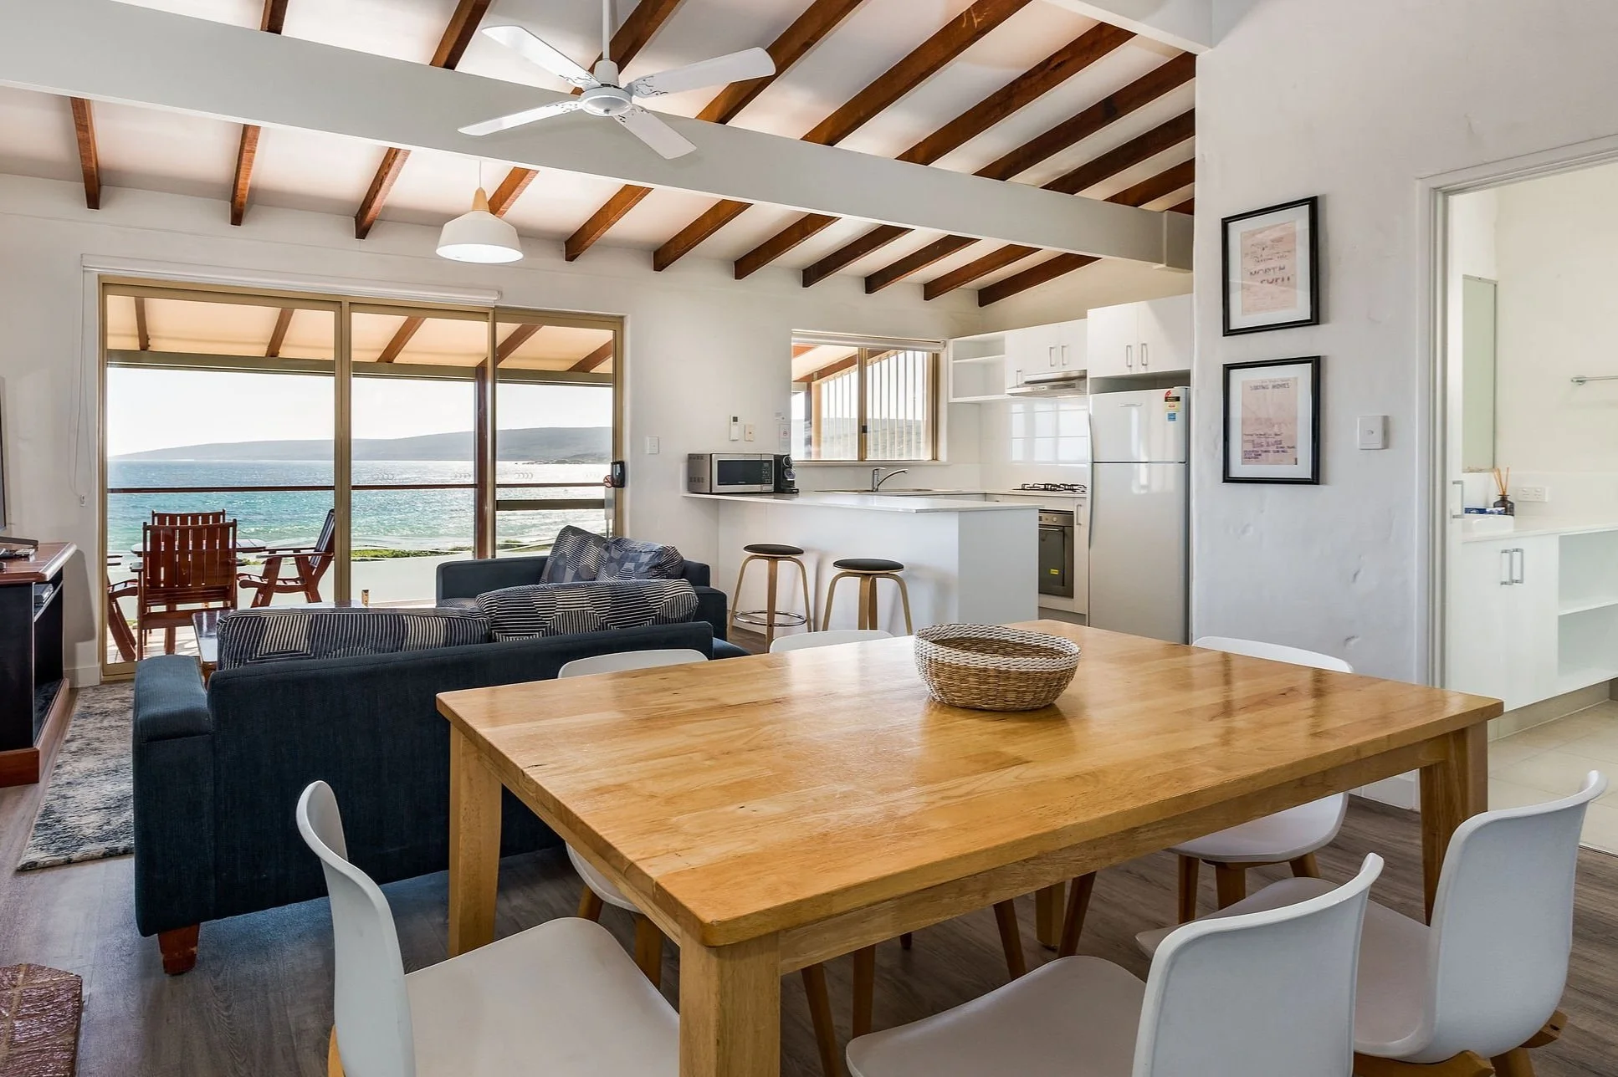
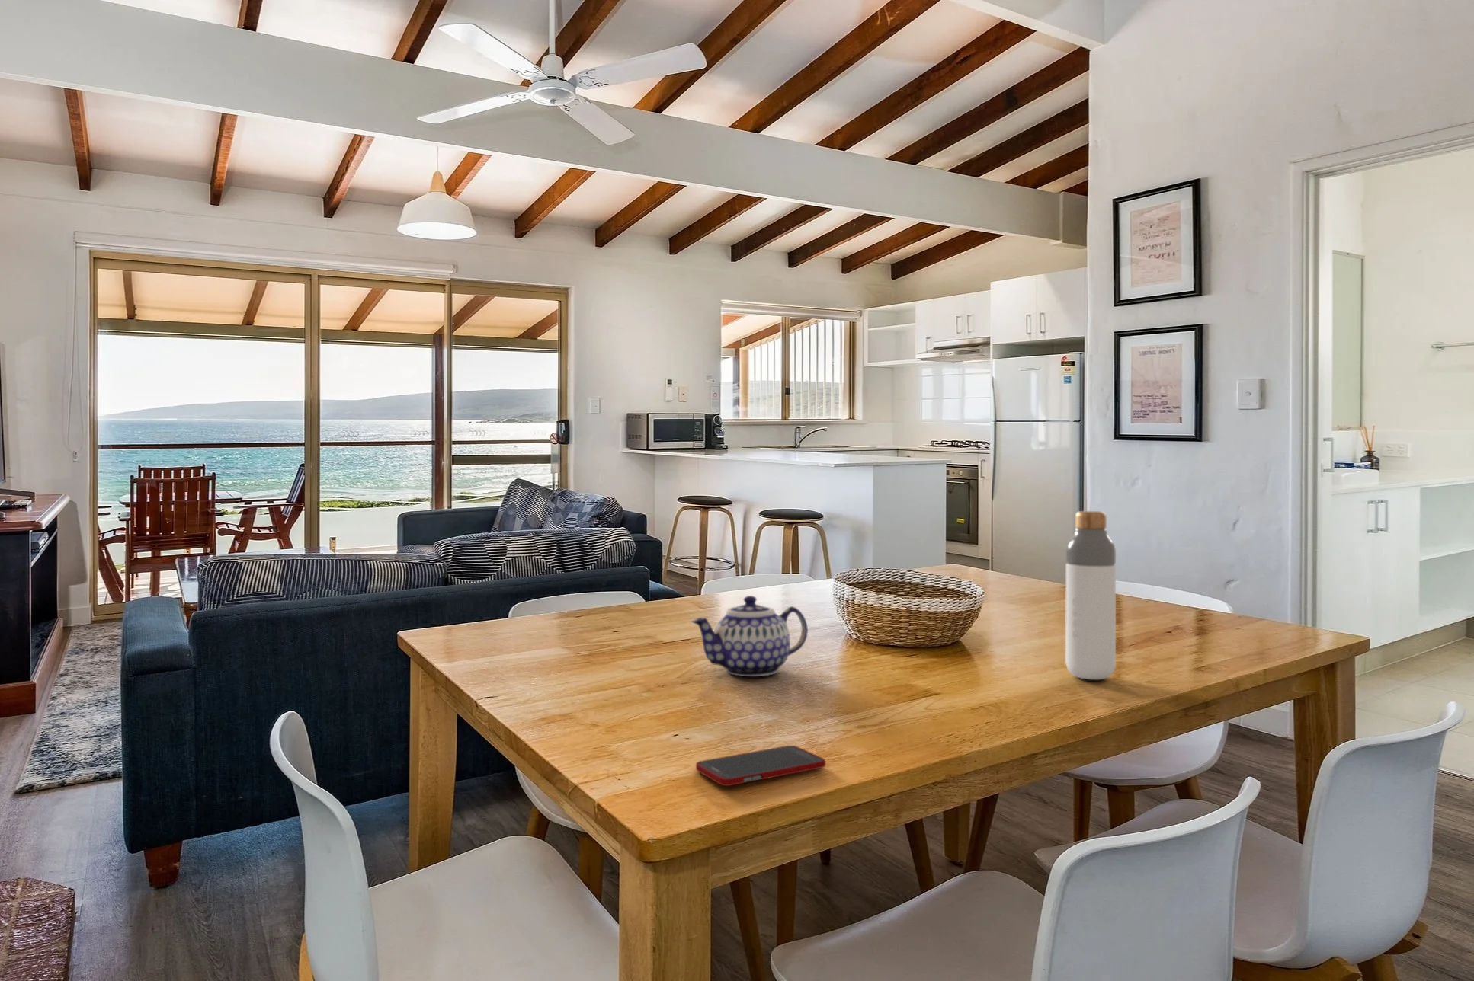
+ teapot [691,595,808,677]
+ cell phone [695,745,826,787]
+ bottle [1064,510,1117,680]
